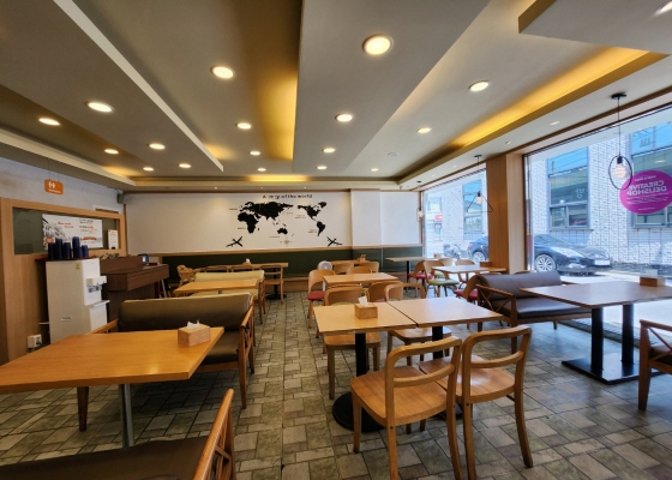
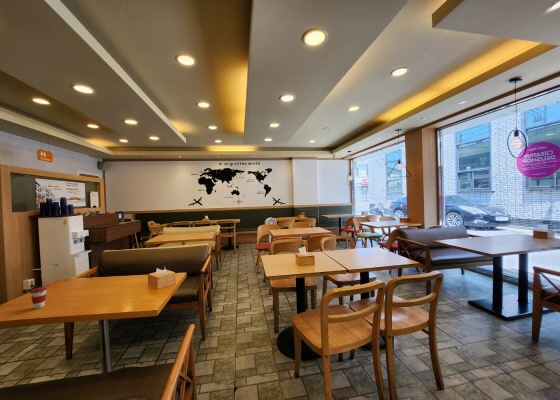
+ coffee cup [29,286,48,310]
